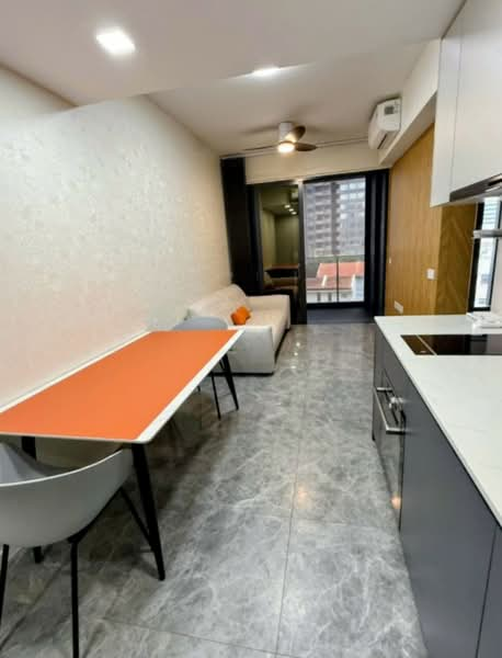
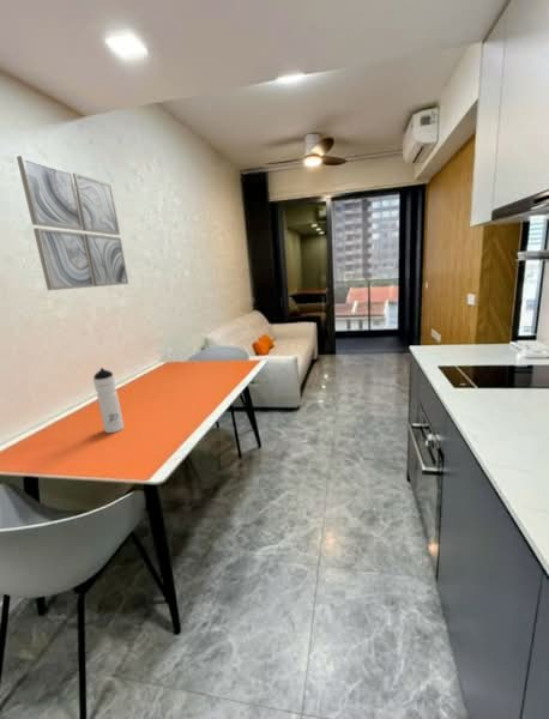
+ wall art [16,155,129,291]
+ water bottle [92,367,125,434]
